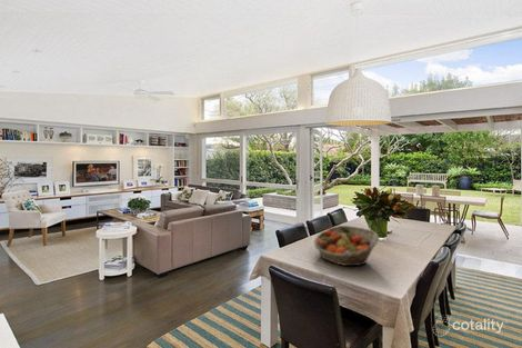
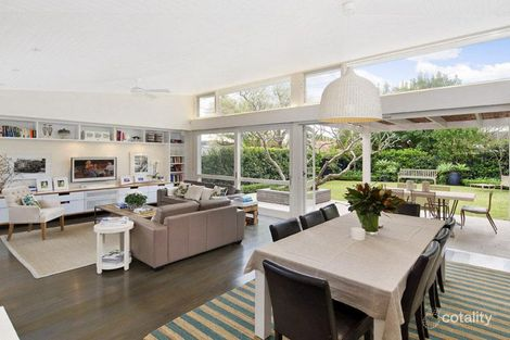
- fruit basket [312,225,380,267]
